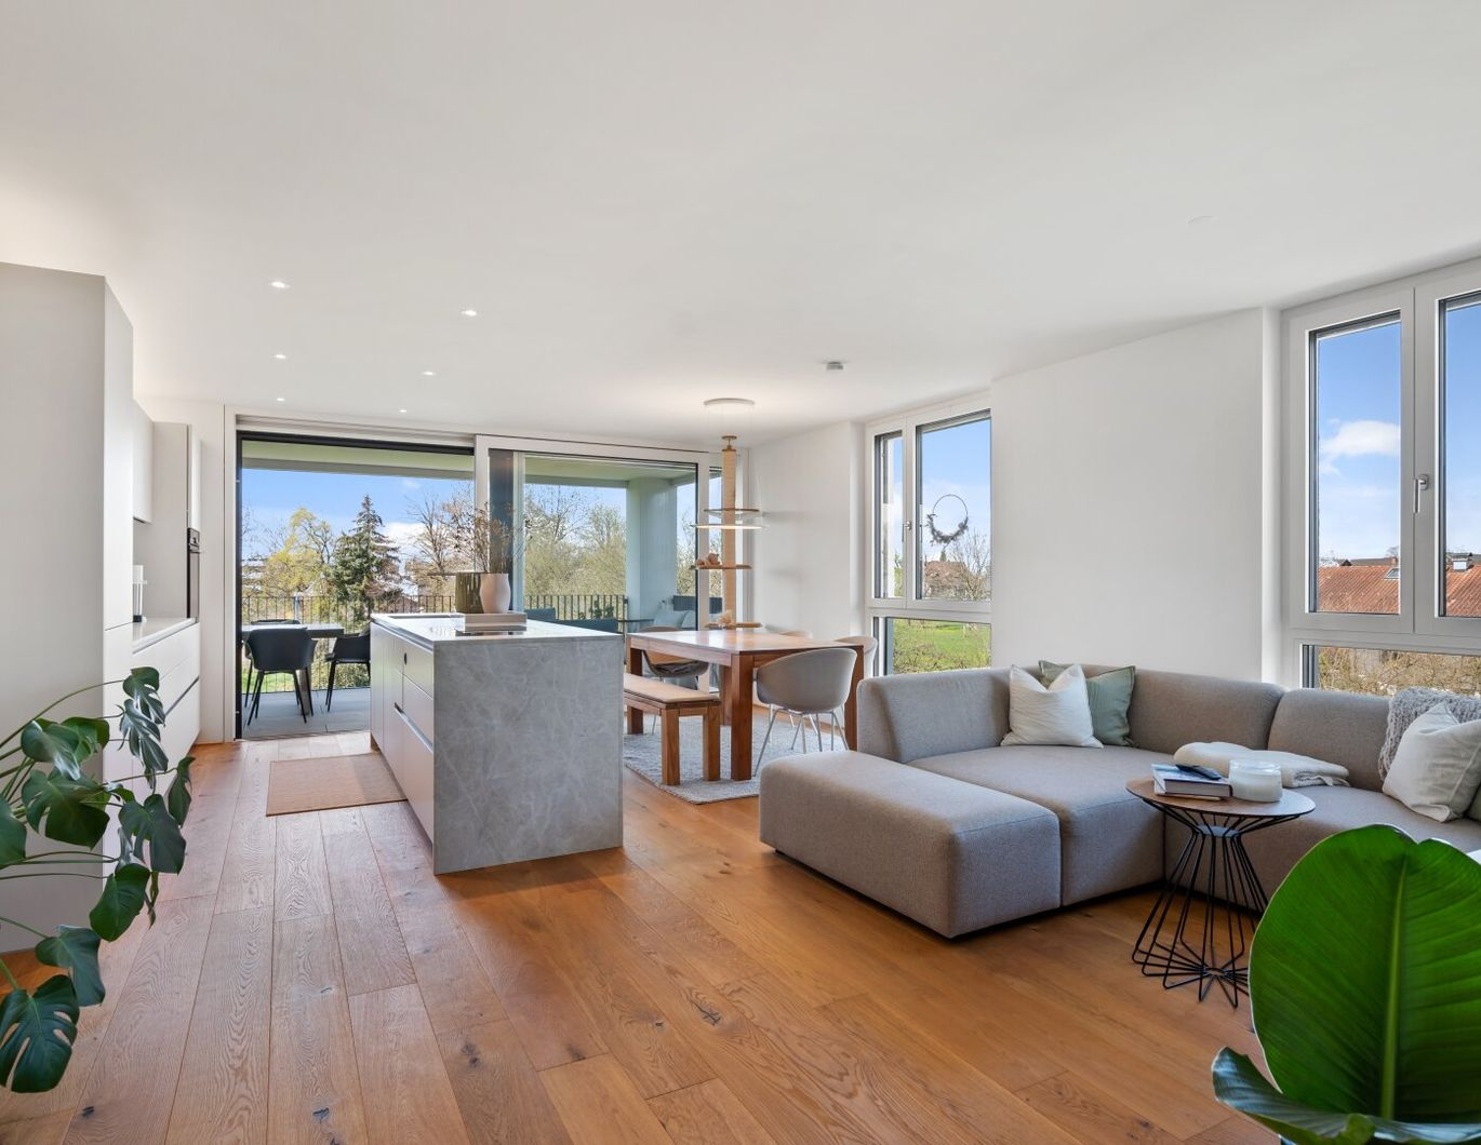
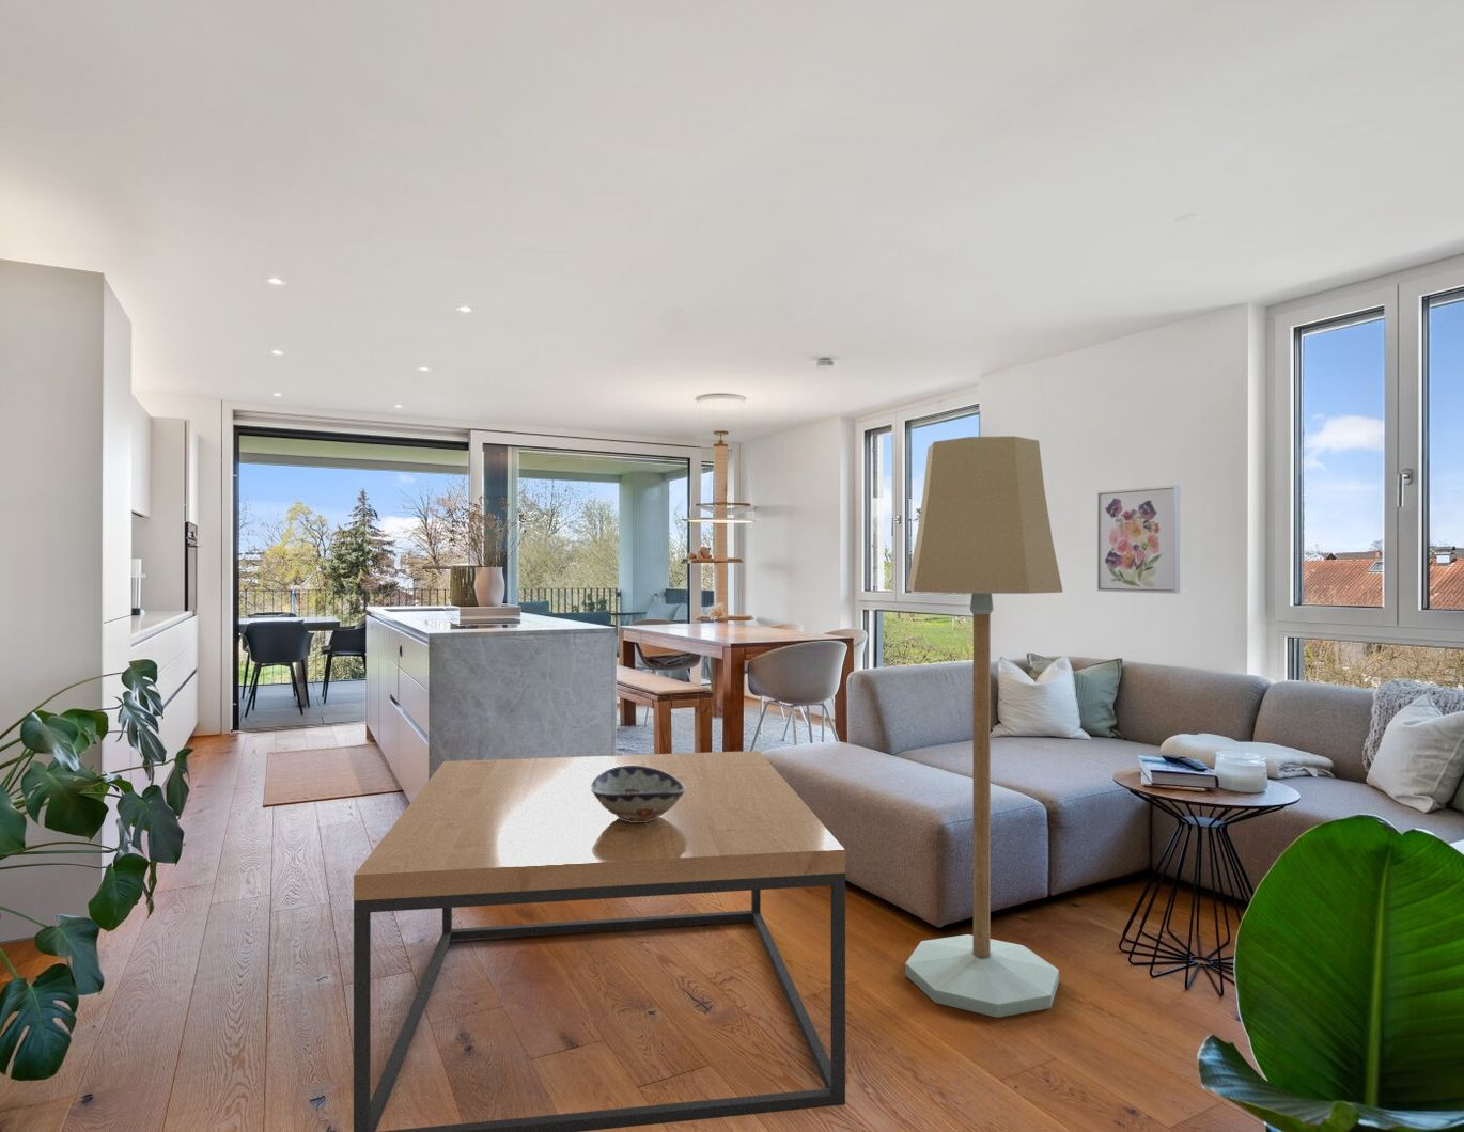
+ decorative bowl [589,766,686,822]
+ floor lamp [904,436,1065,1019]
+ wall art [1097,483,1181,595]
+ coffee table [353,750,846,1132]
